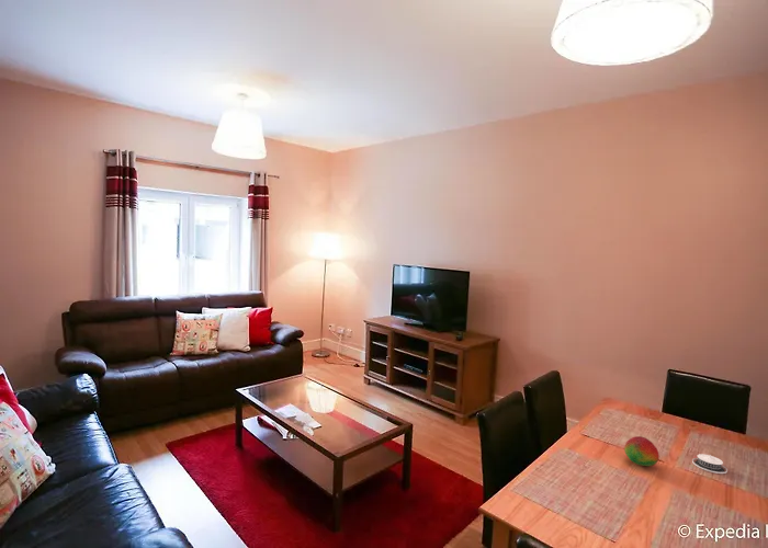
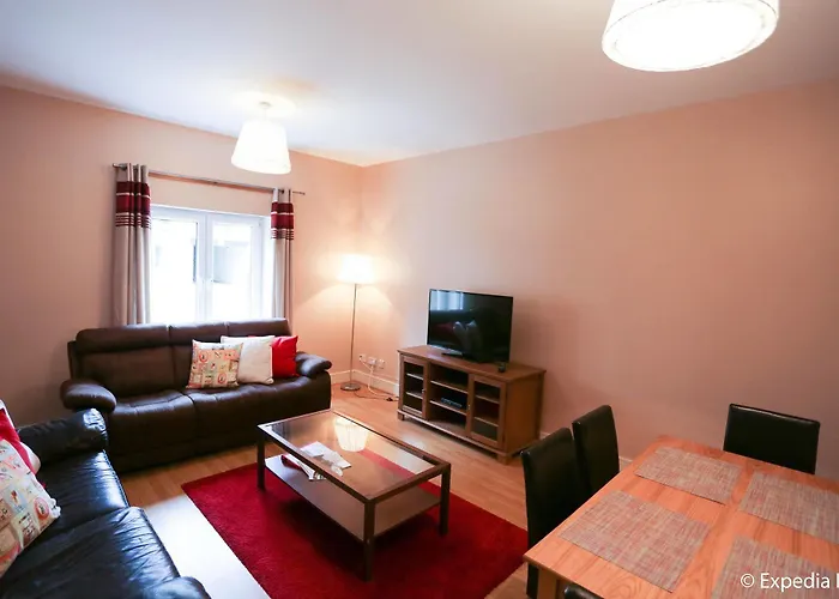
- architectural model [691,453,729,475]
- fruit [623,435,660,467]
